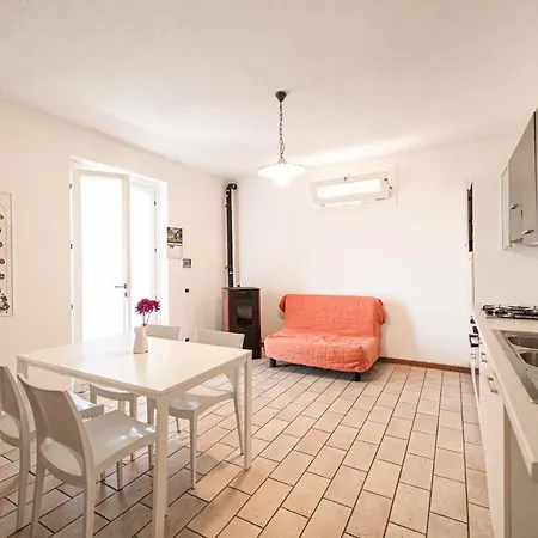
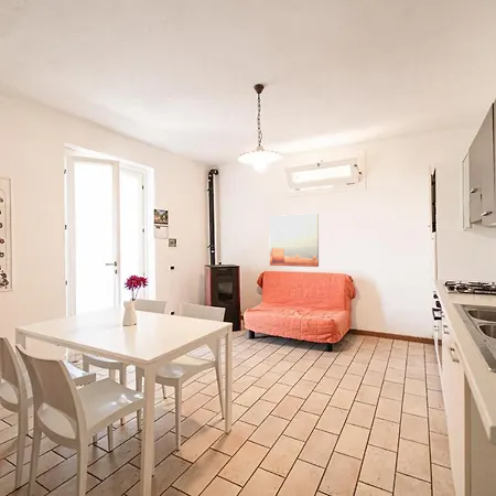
+ wall art [268,213,320,268]
